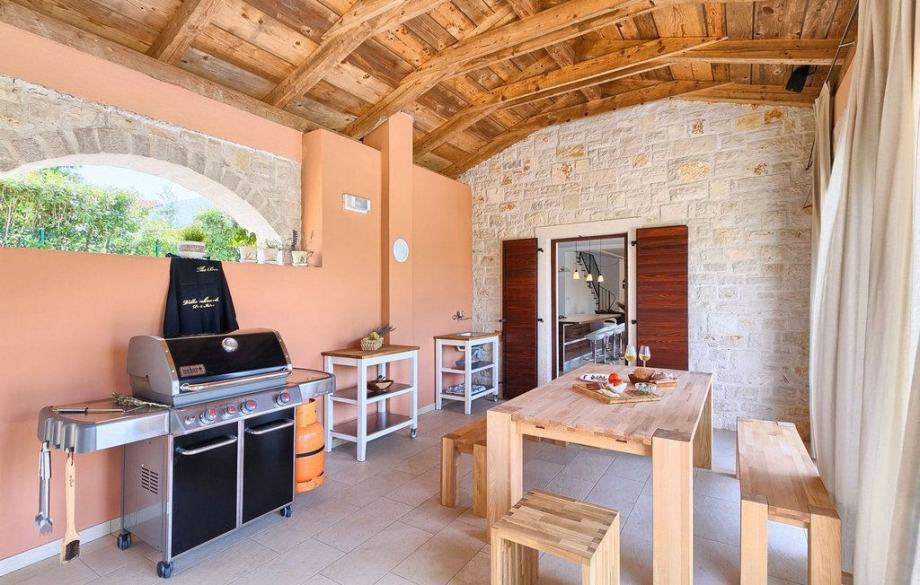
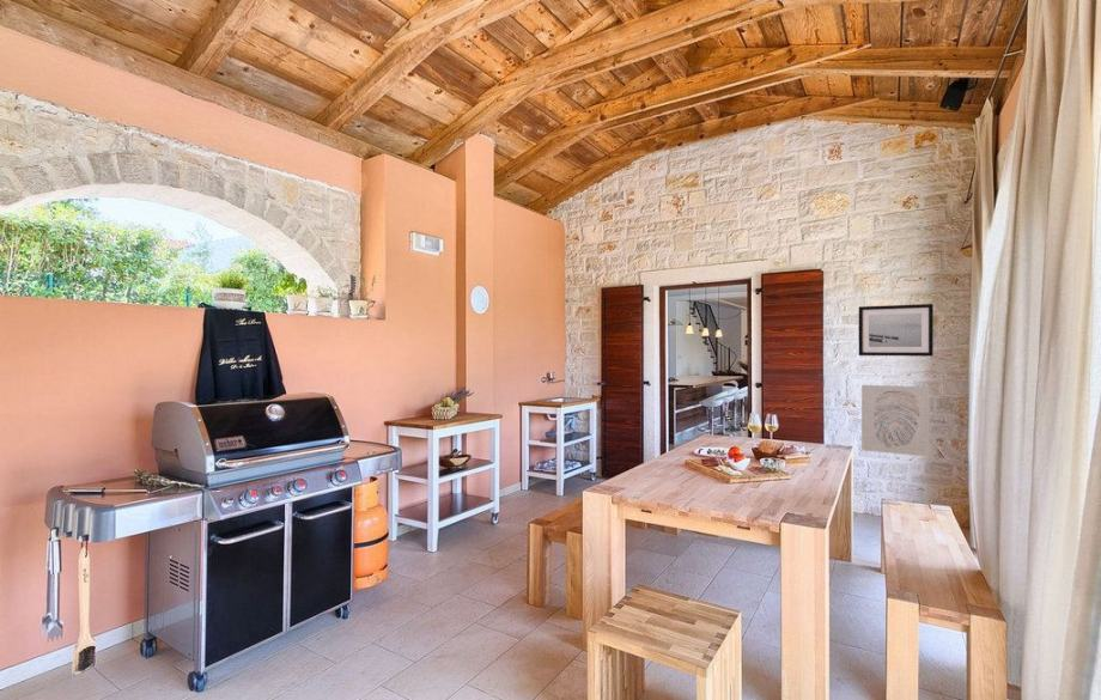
+ wall art [860,384,931,458]
+ wall art [858,303,935,357]
